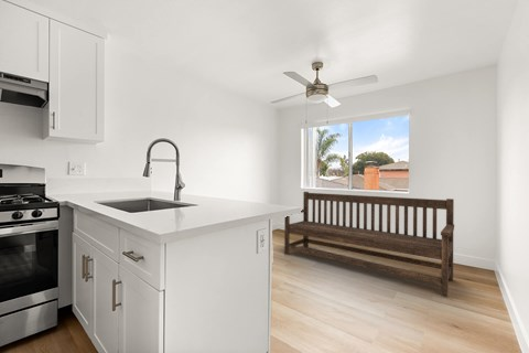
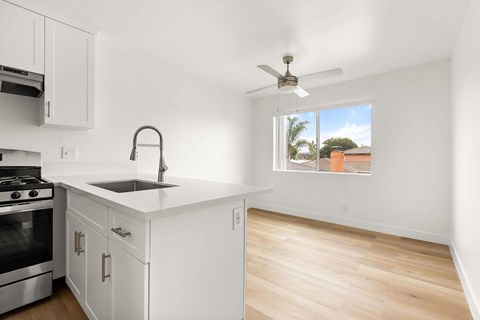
- bench [283,191,455,297]
